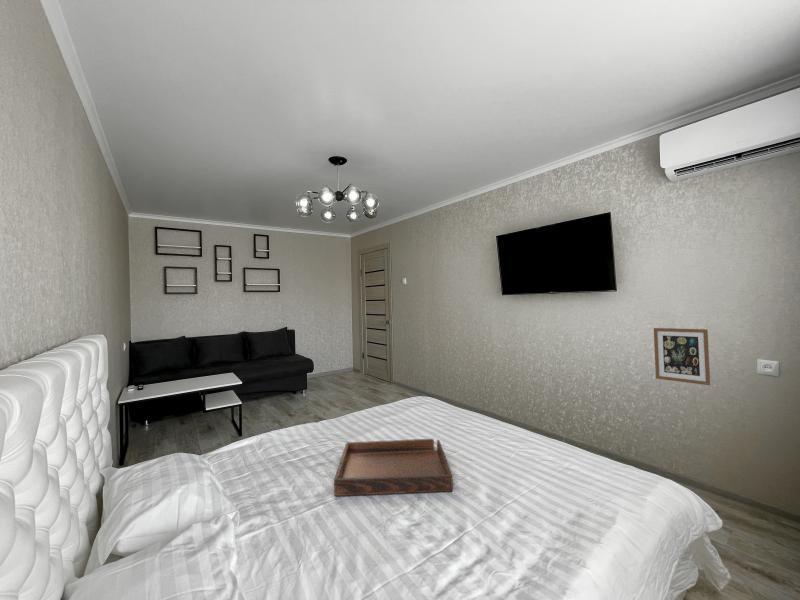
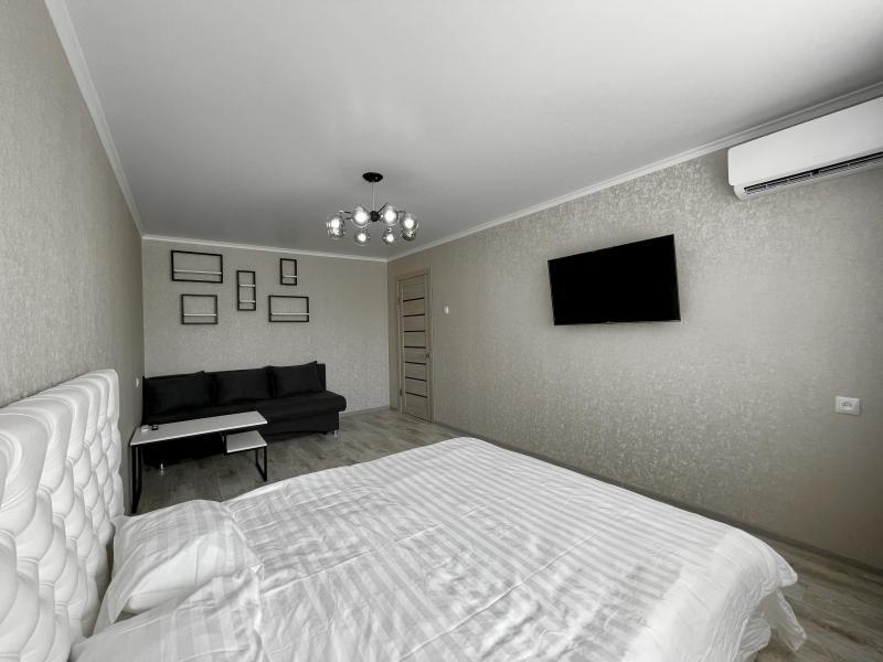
- serving tray [333,438,454,497]
- wall art [653,327,711,386]
